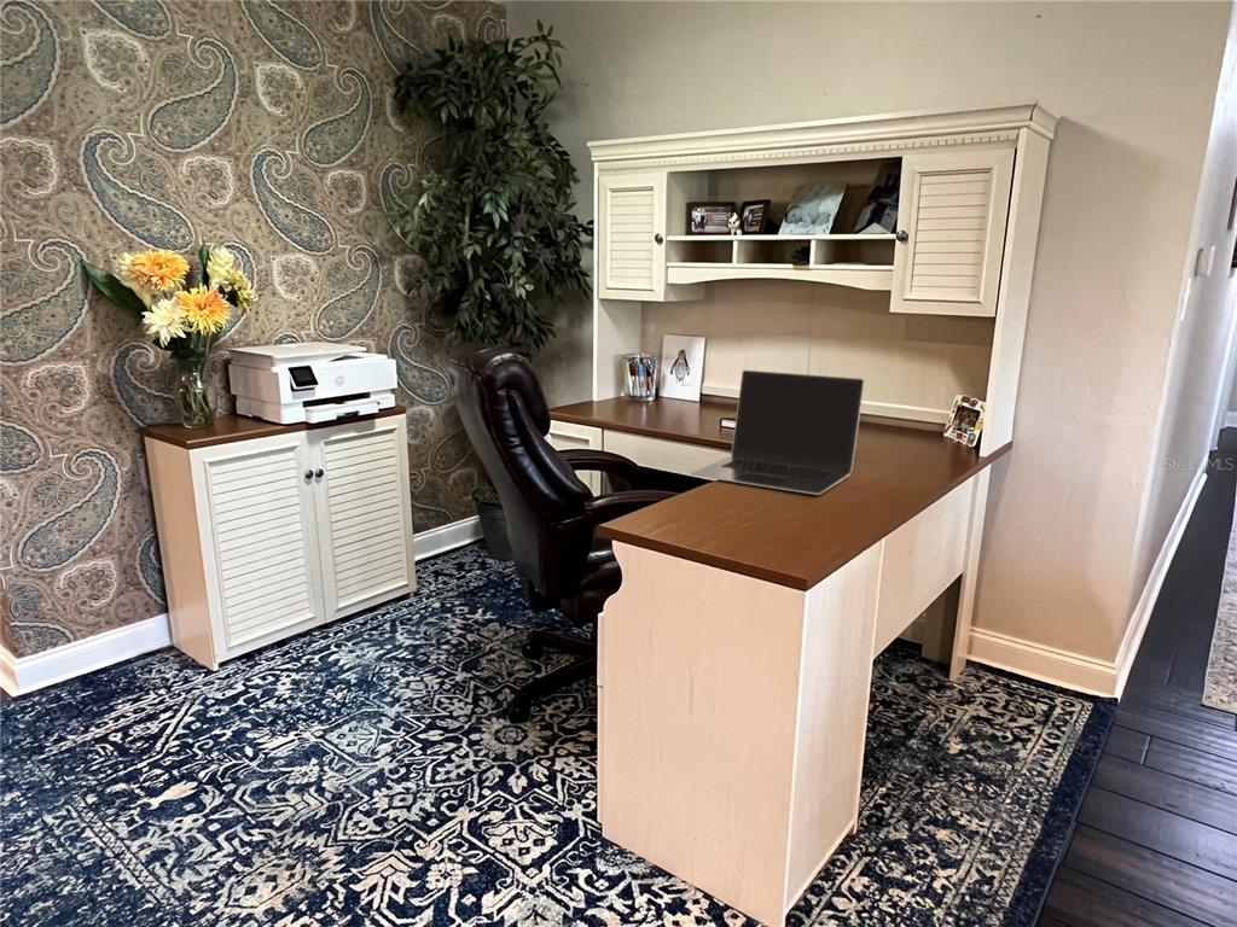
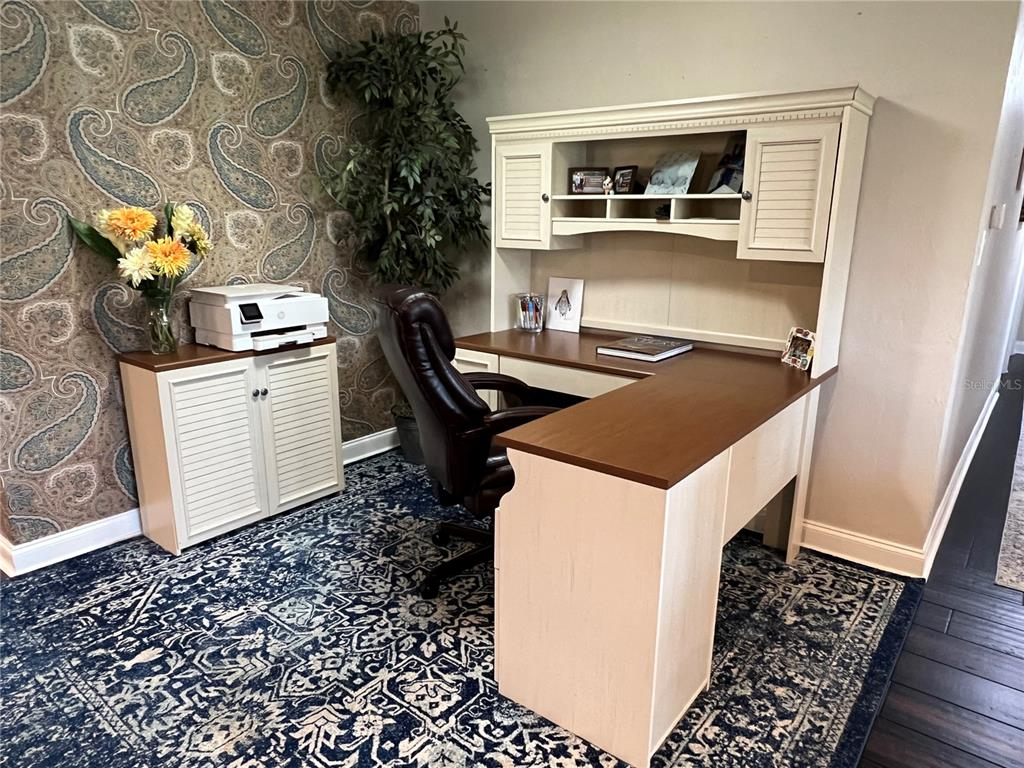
- laptop [690,369,866,496]
